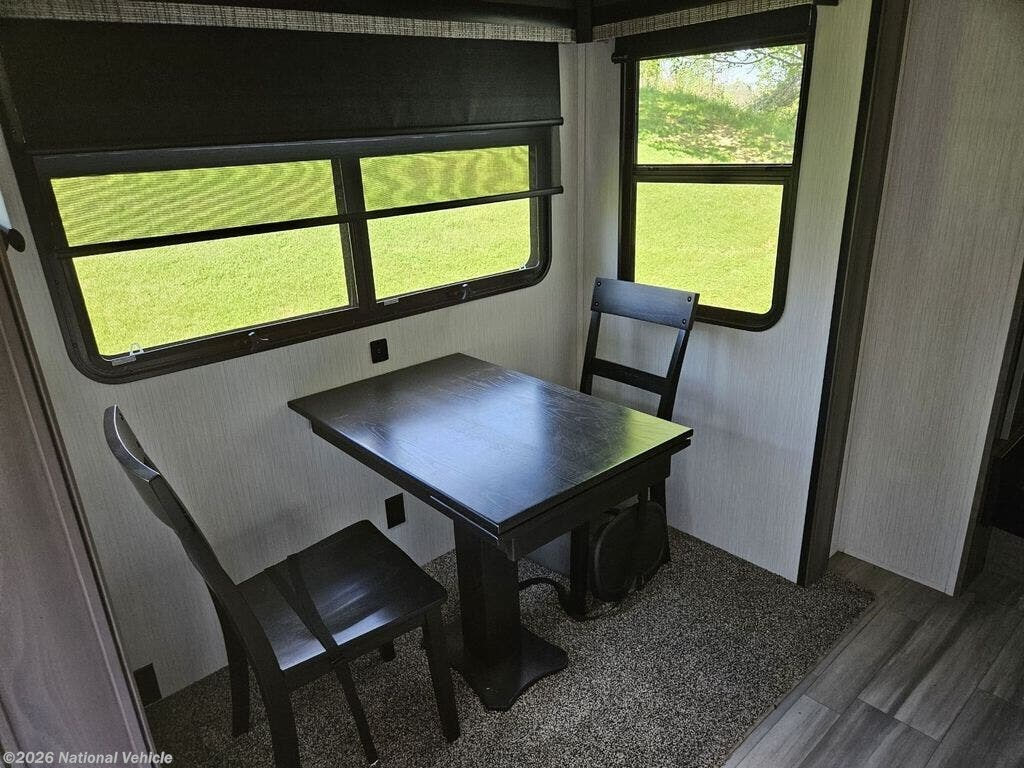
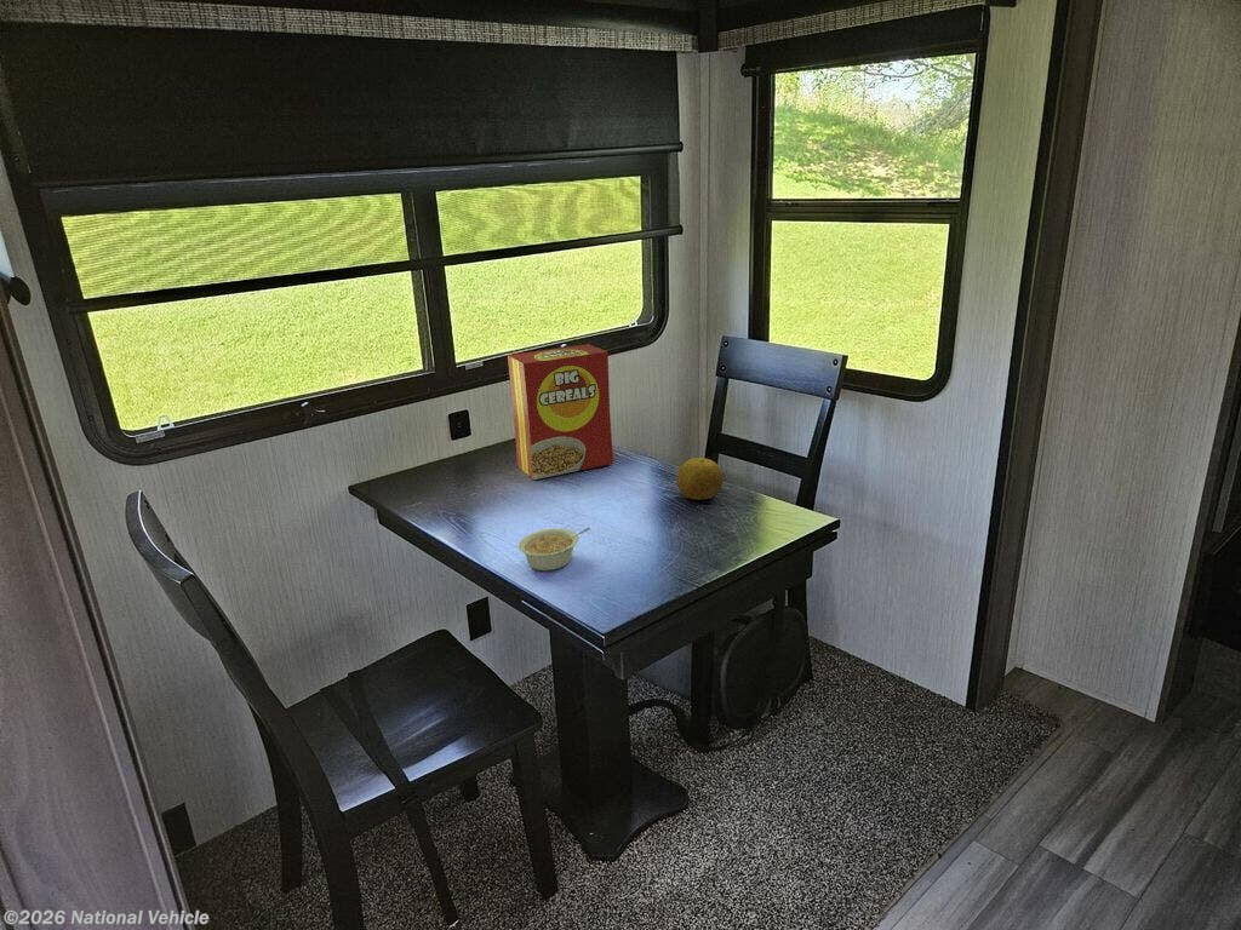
+ fruit [676,457,725,501]
+ cereal box [507,343,614,481]
+ legume [517,527,591,572]
